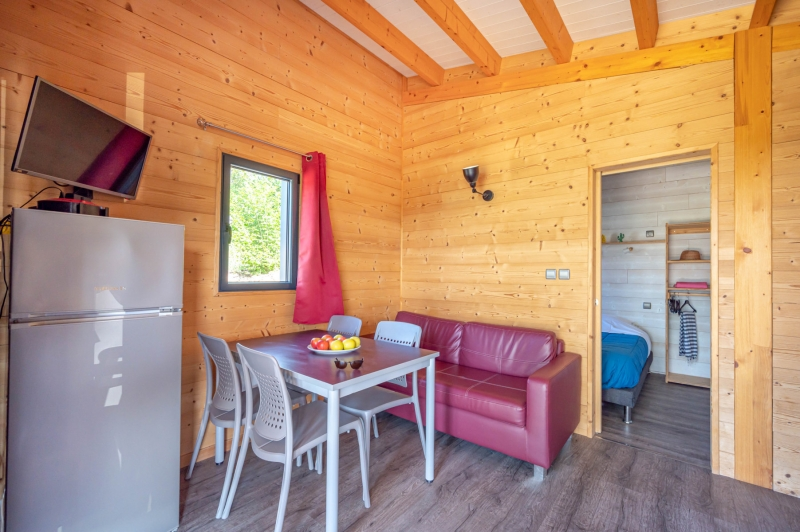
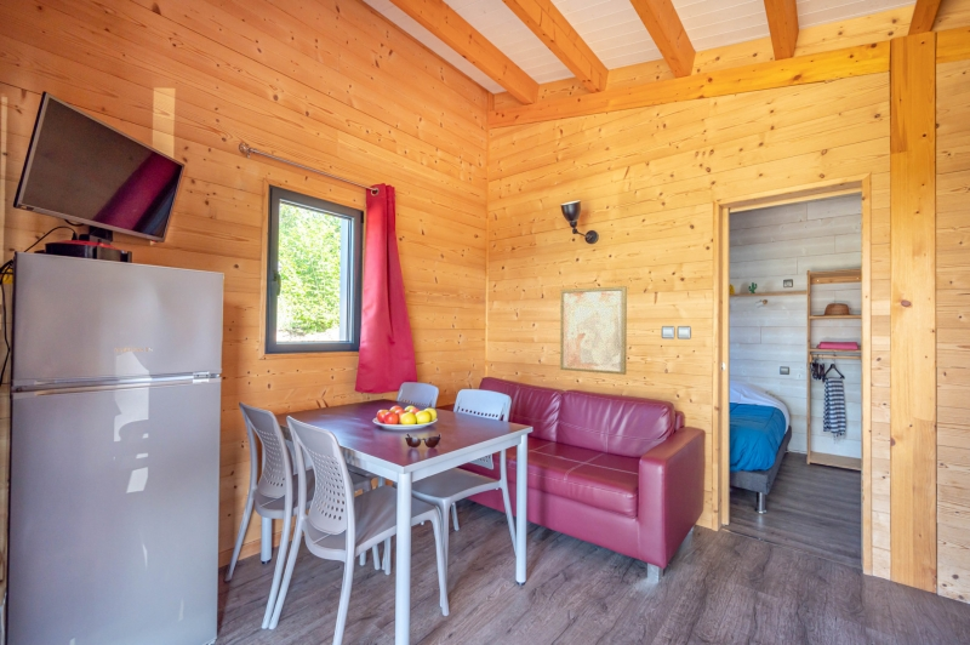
+ wall art [559,285,628,376]
